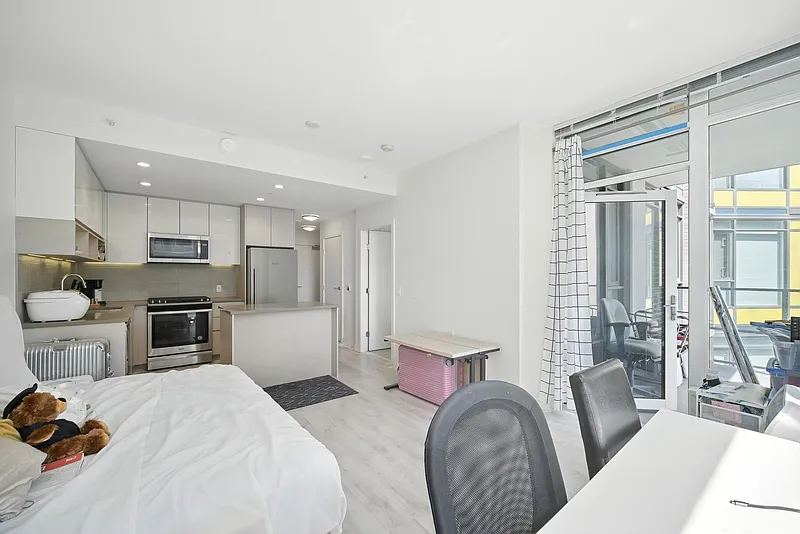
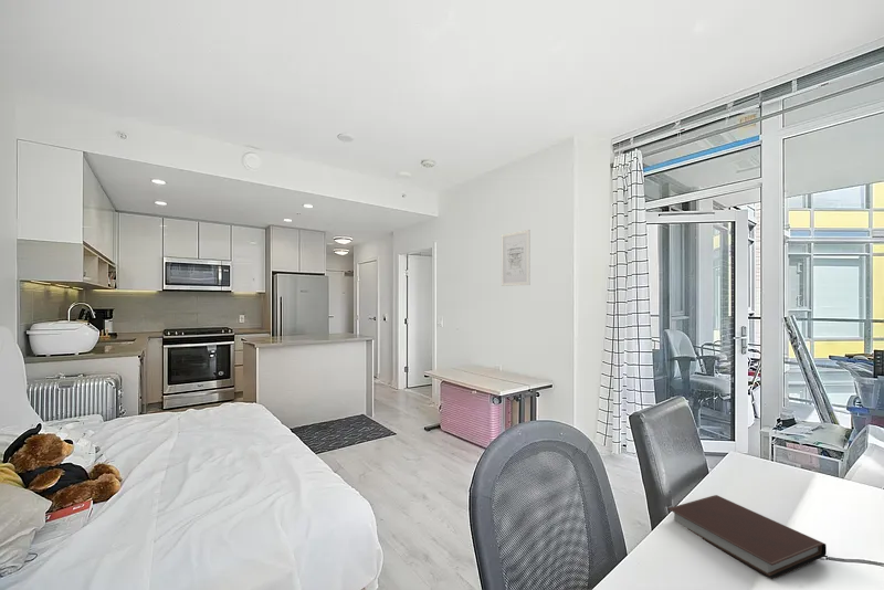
+ wall art [501,229,532,287]
+ notebook [666,494,828,580]
